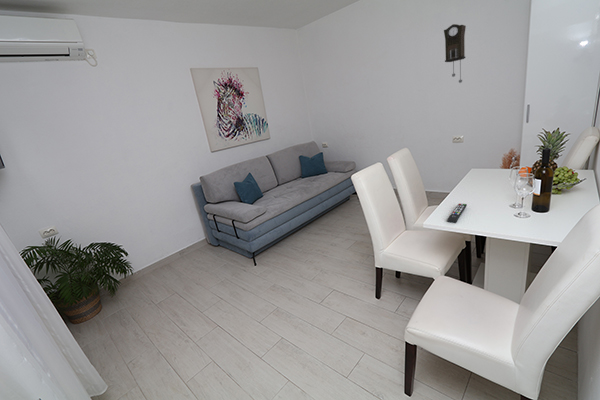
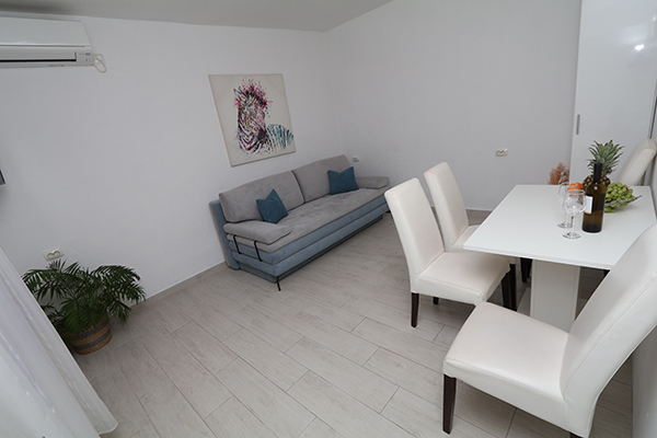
- remote control [446,203,468,224]
- pendulum clock [443,23,467,84]
